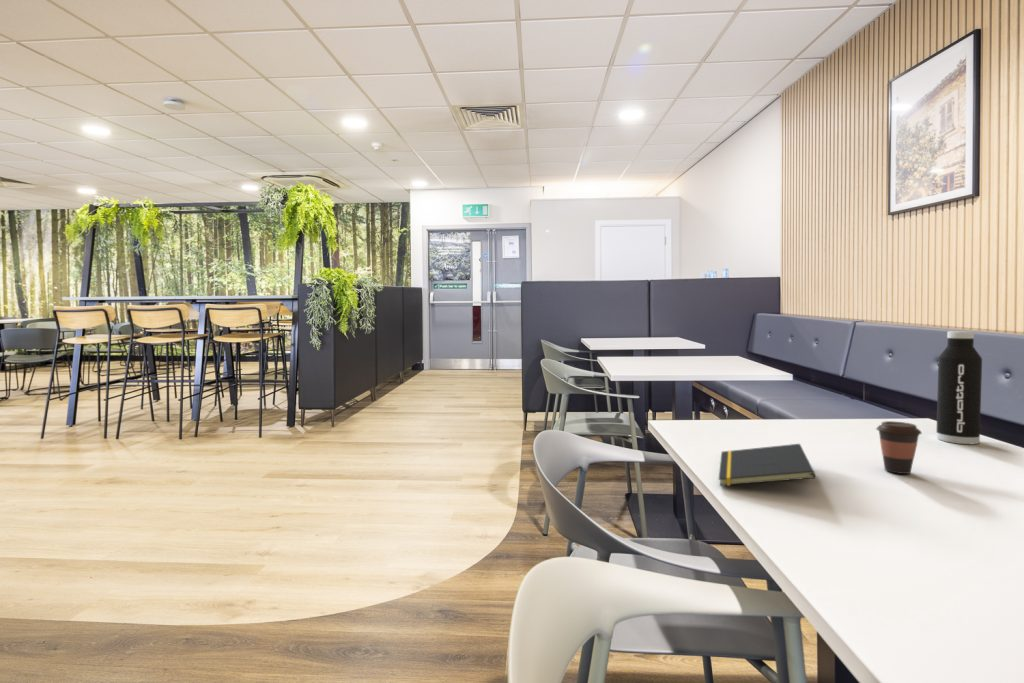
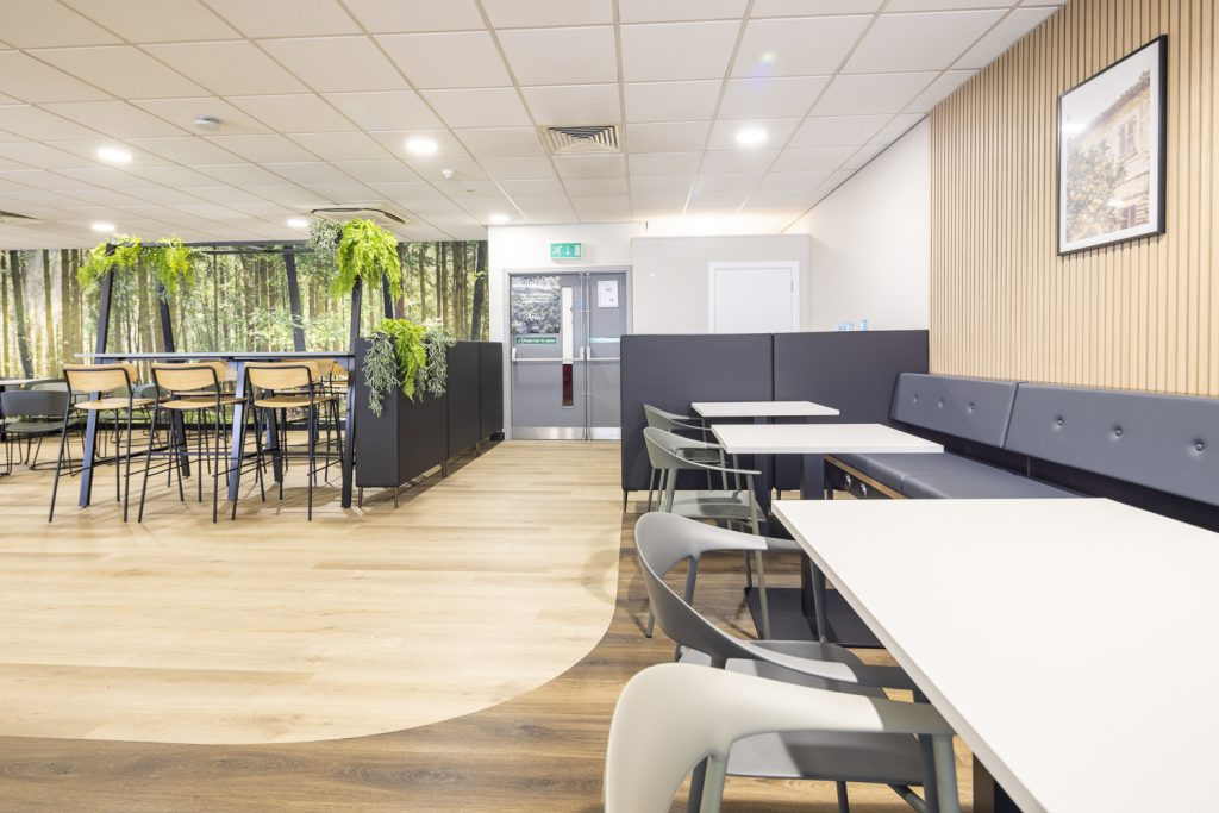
- water bottle [935,330,983,445]
- notepad [718,443,816,487]
- coffee cup [876,420,923,475]
